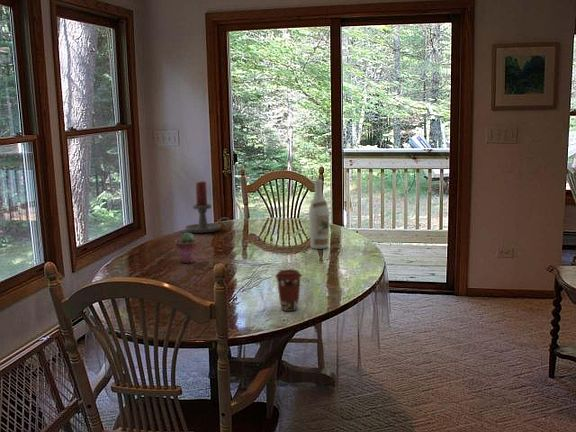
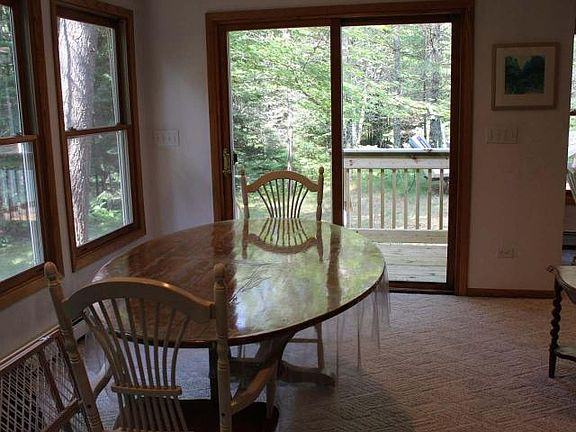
- candle holder [184,181,232,234]
- wine bottle [308,178,330,250]
- potted succulent [174,232,199,264]
- coffee cup [274,268,303,312]
